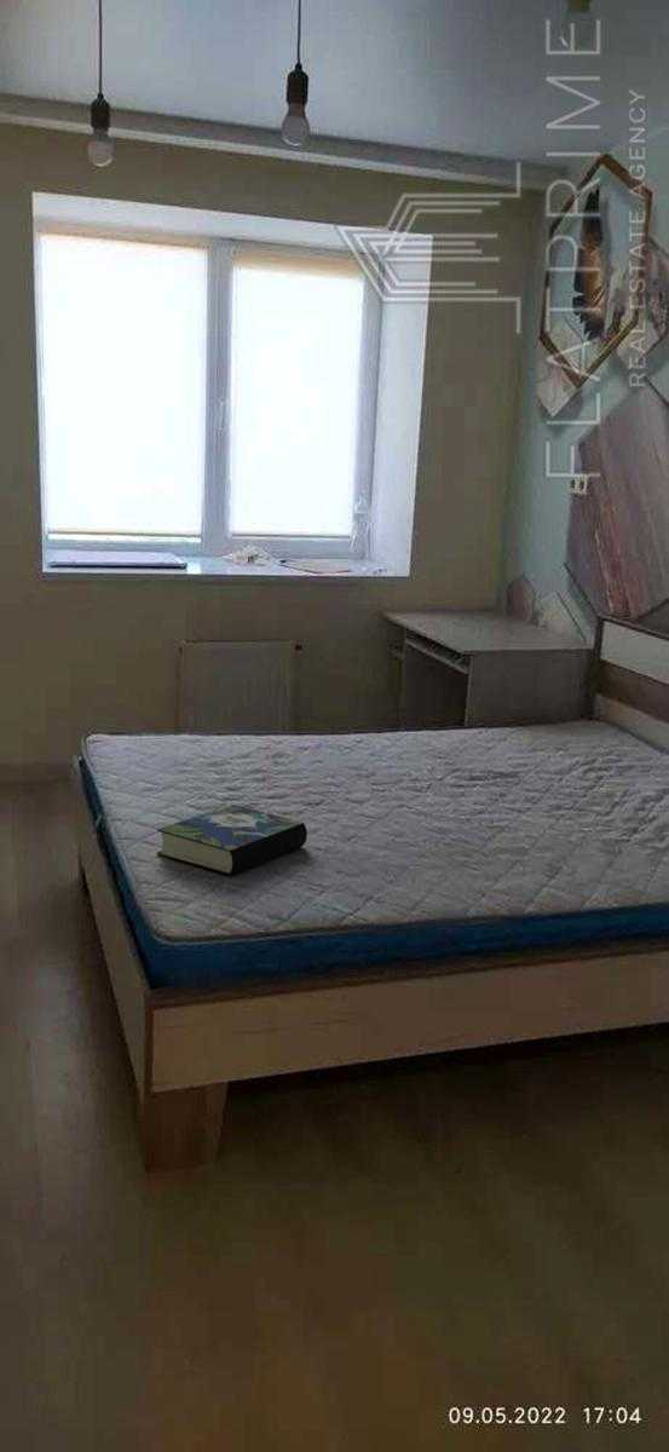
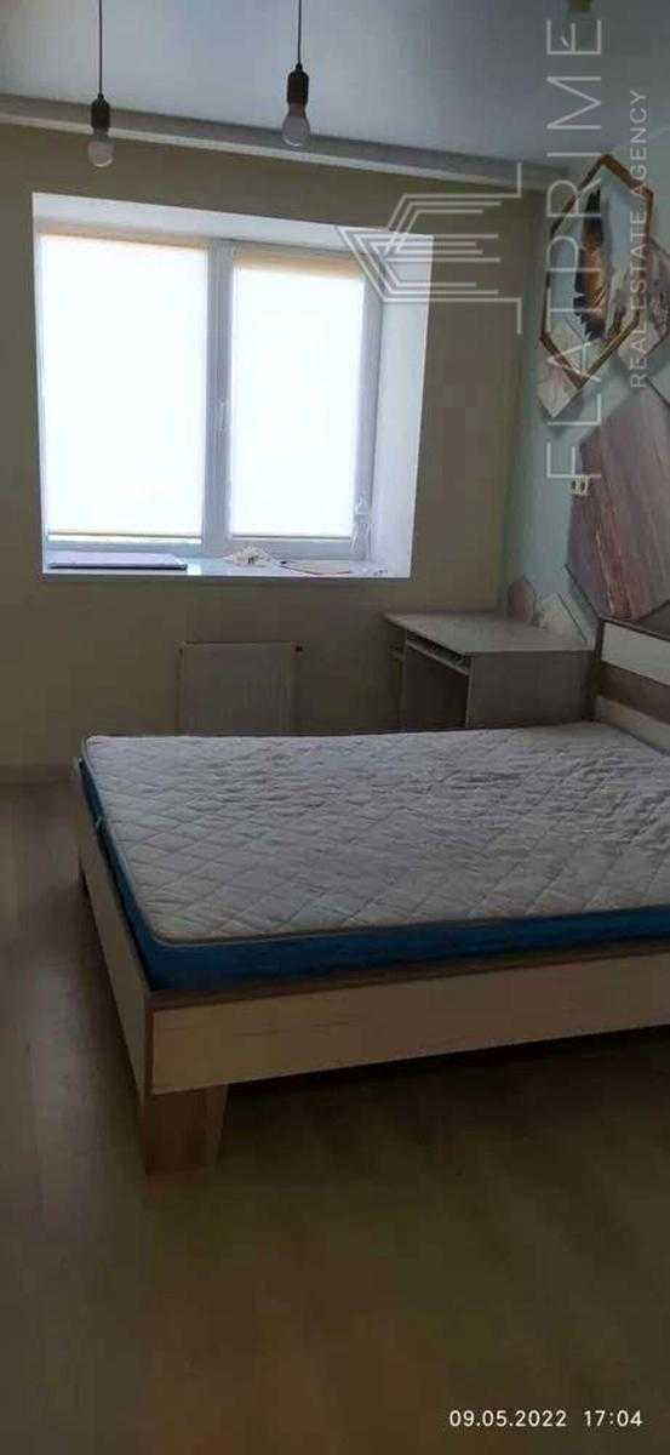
- book [156,803,308,877]
